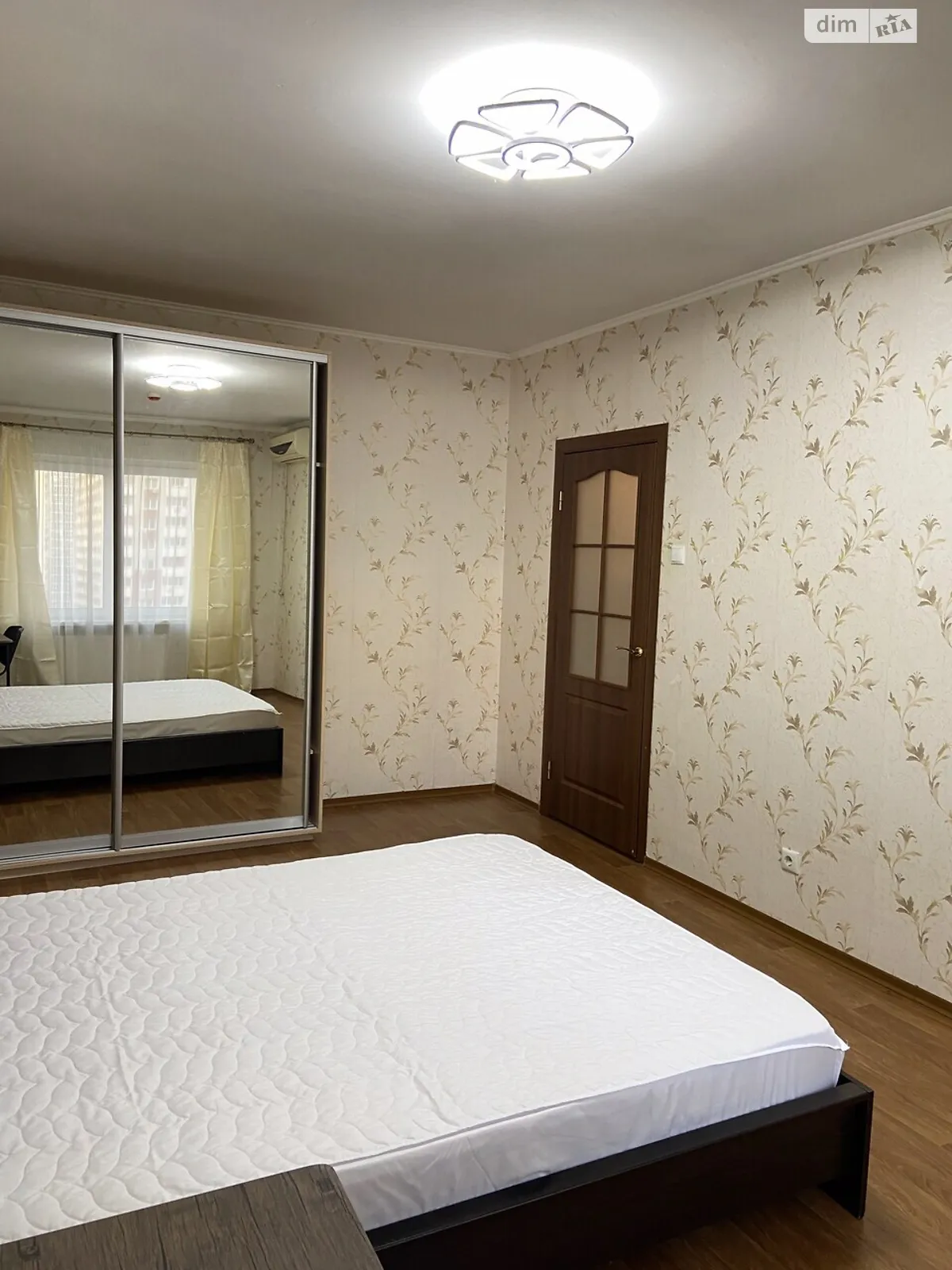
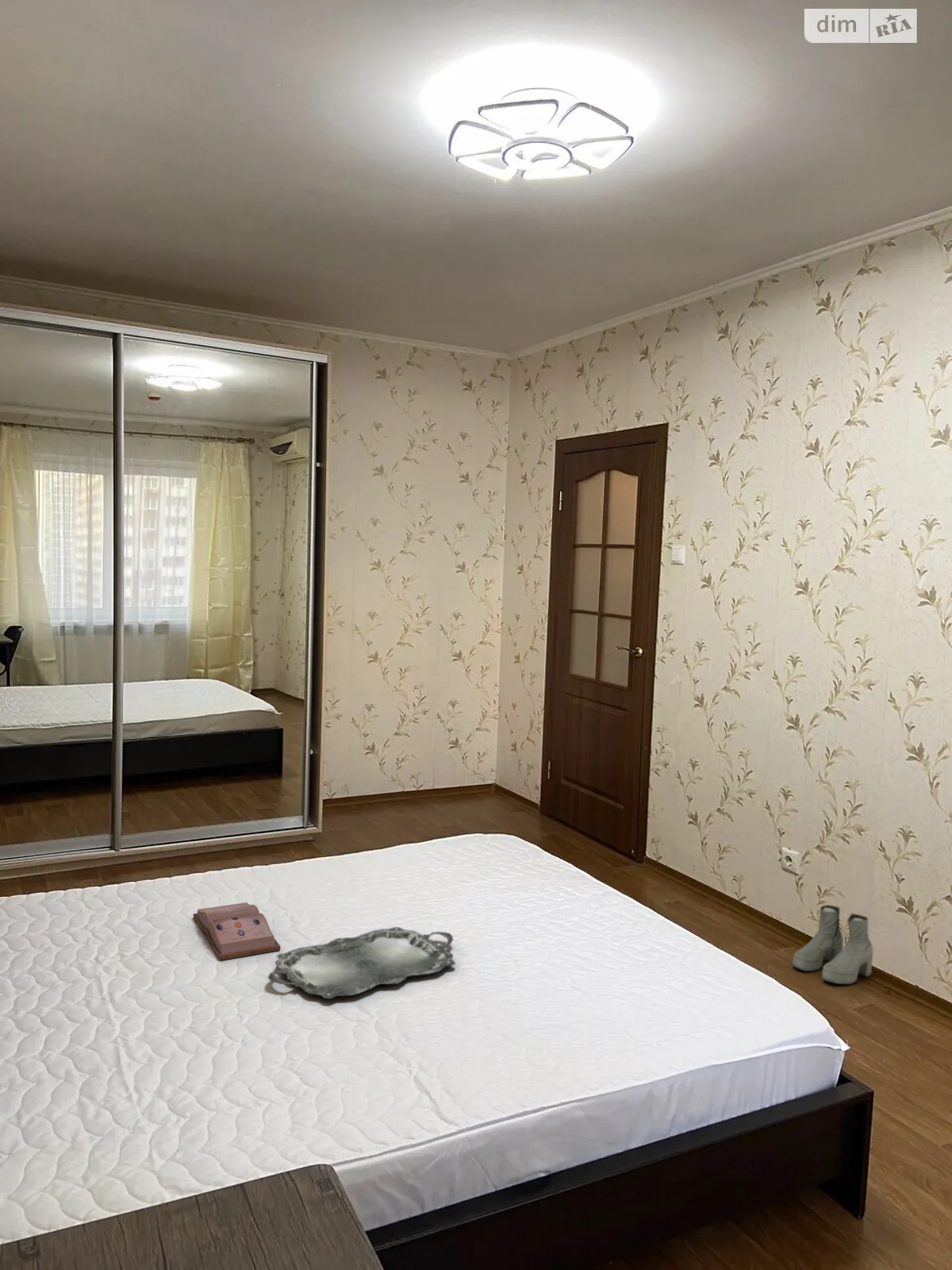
+ boots [792,904,873,985]
+ hardback book [193,902,281,961]
+ serving tray [267,926,456,999]
